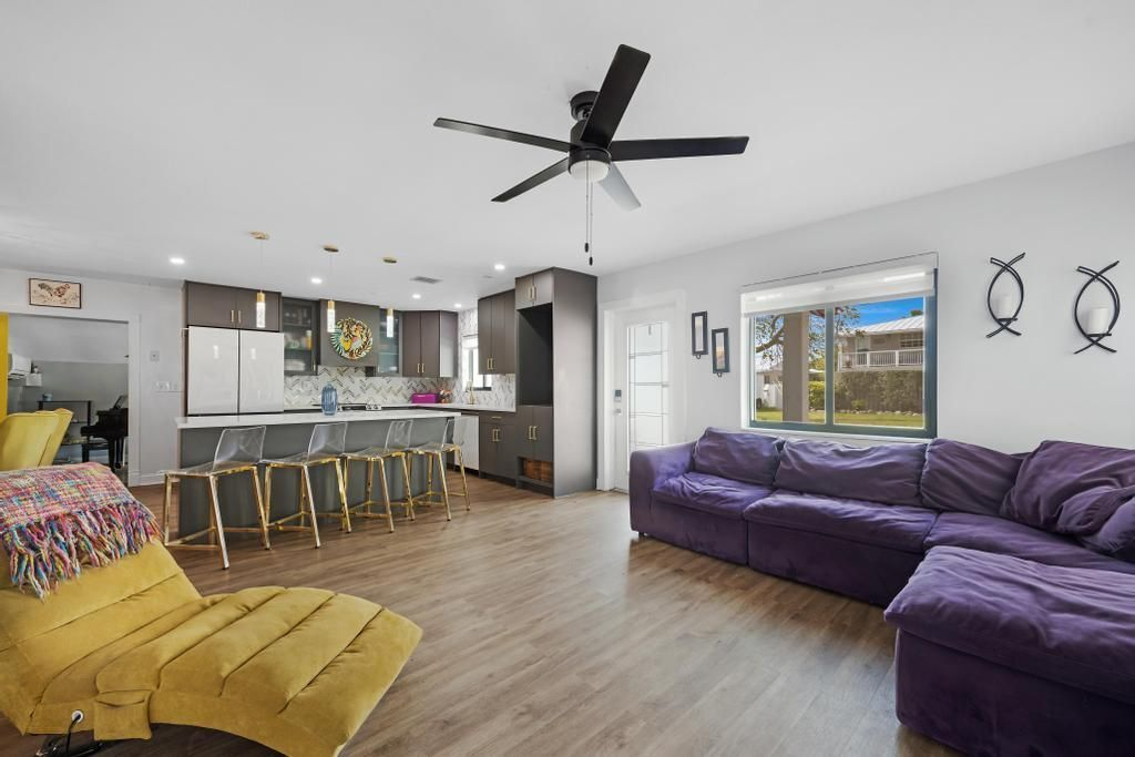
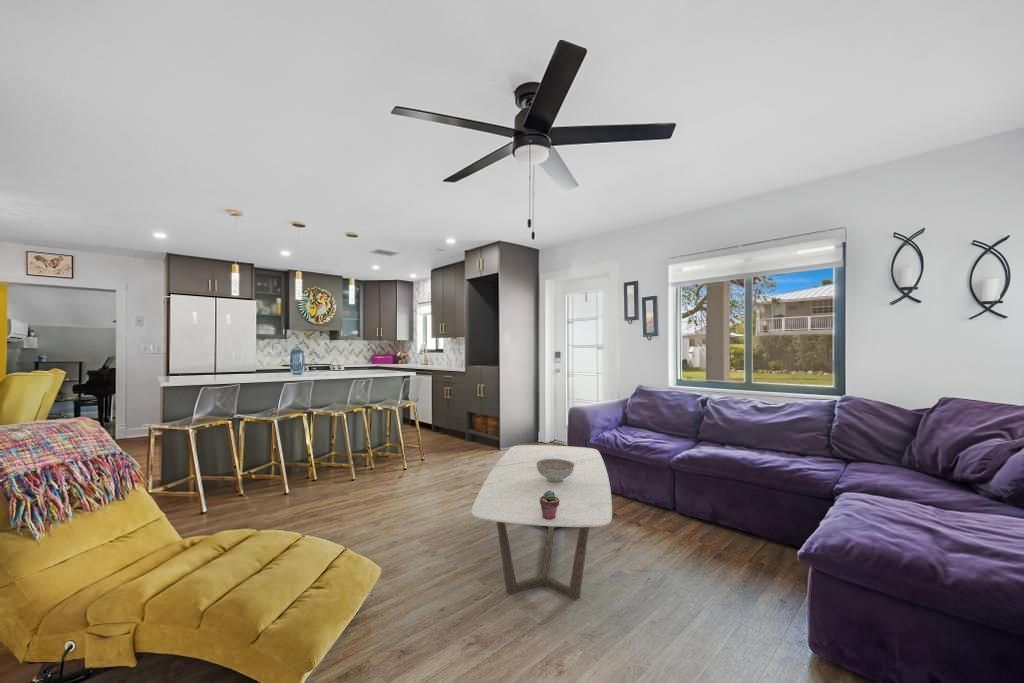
+ decorative bowl [536,459,575,483]
+ coffee table [470,444,613,601]
+ potted succulent [540,490,560,520]
